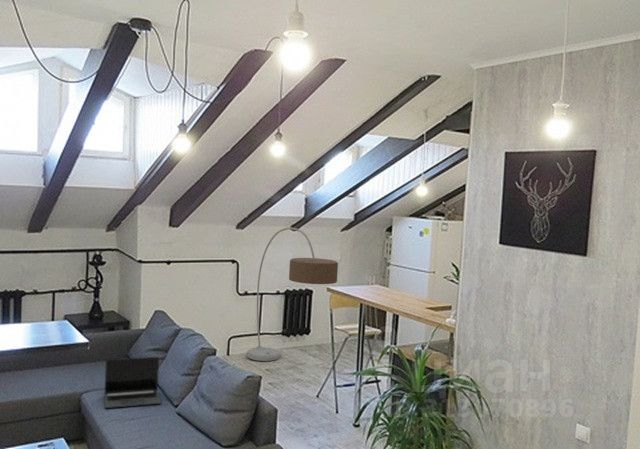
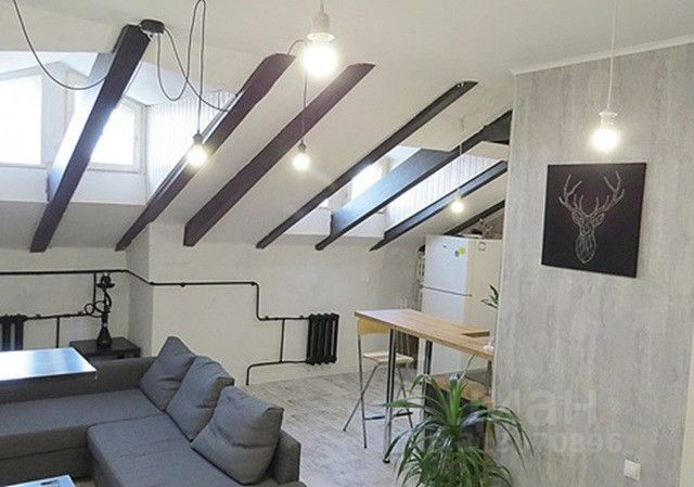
- floor lamp [245,226,339,362]
- laptop [104,356,162,409]
